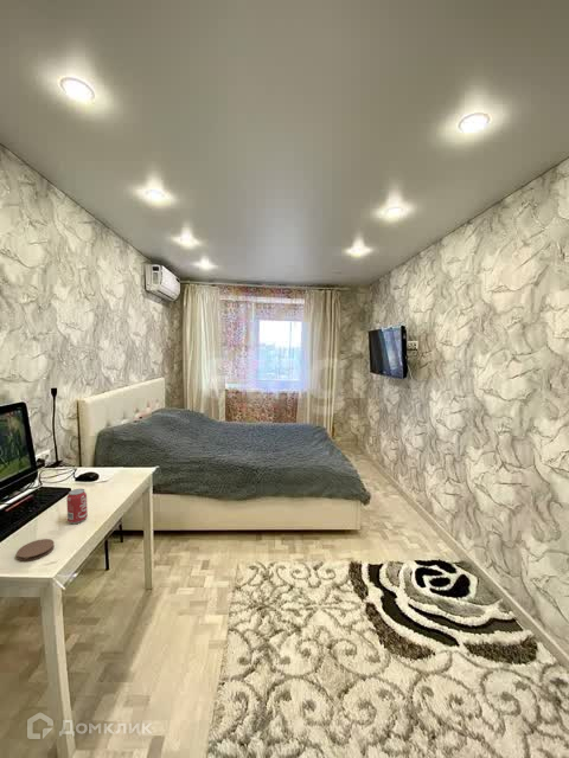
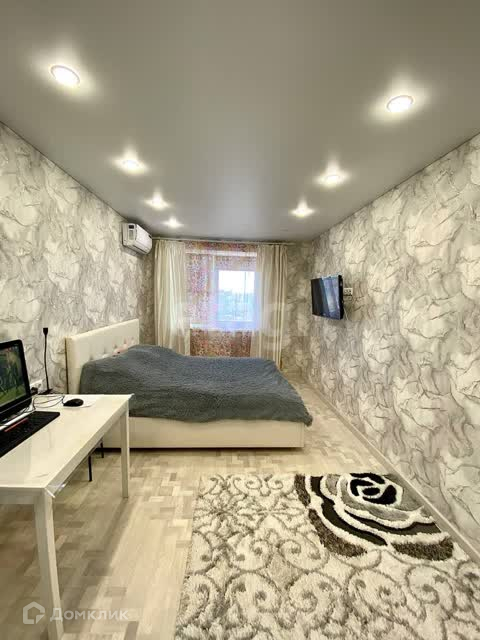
- coaster [15,538,56,563]
- beverage can [65,488,89,525]
